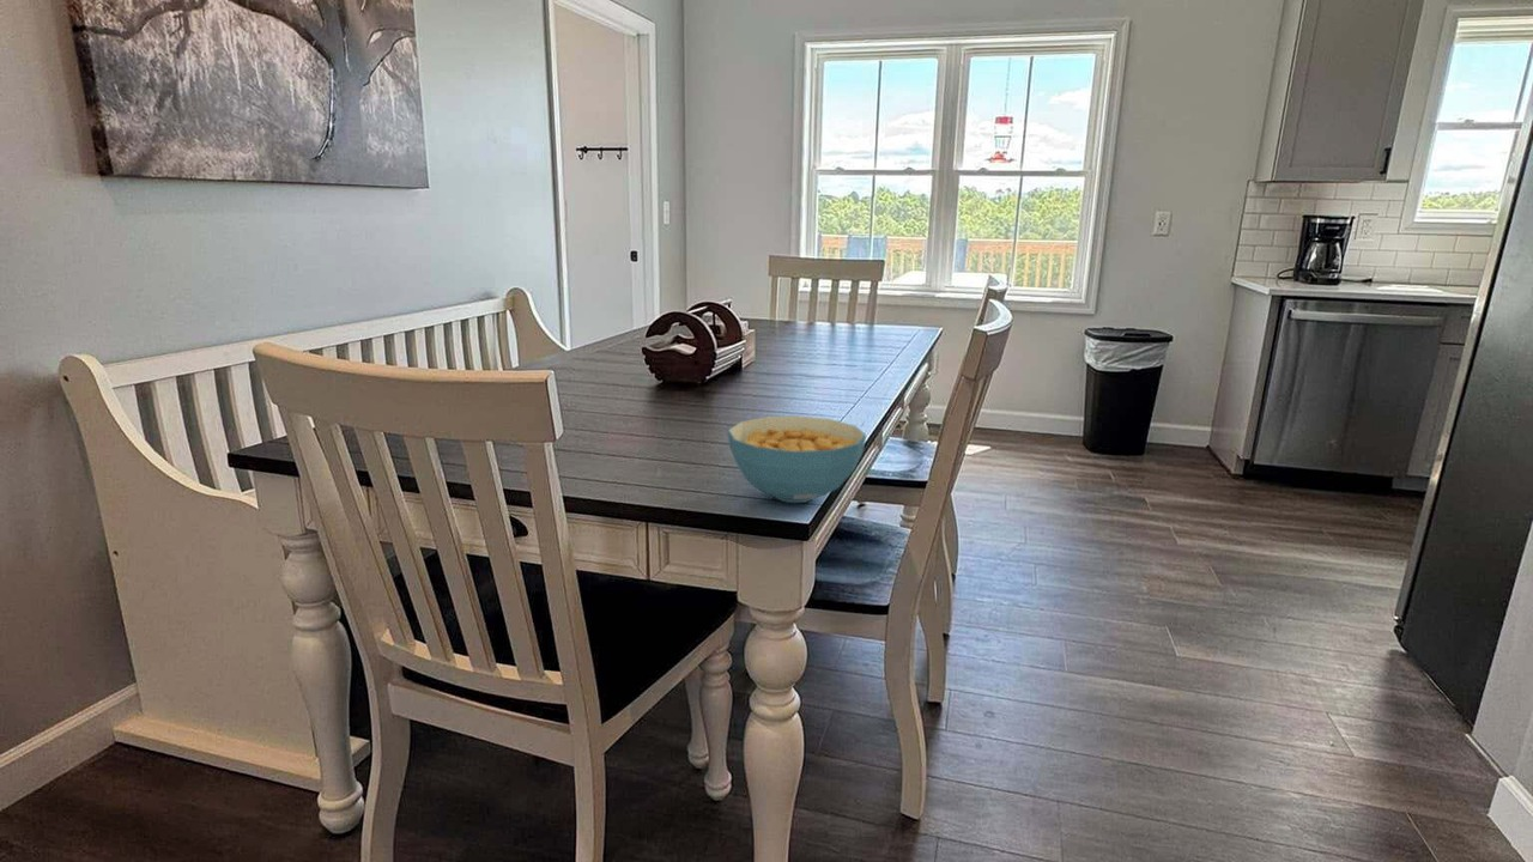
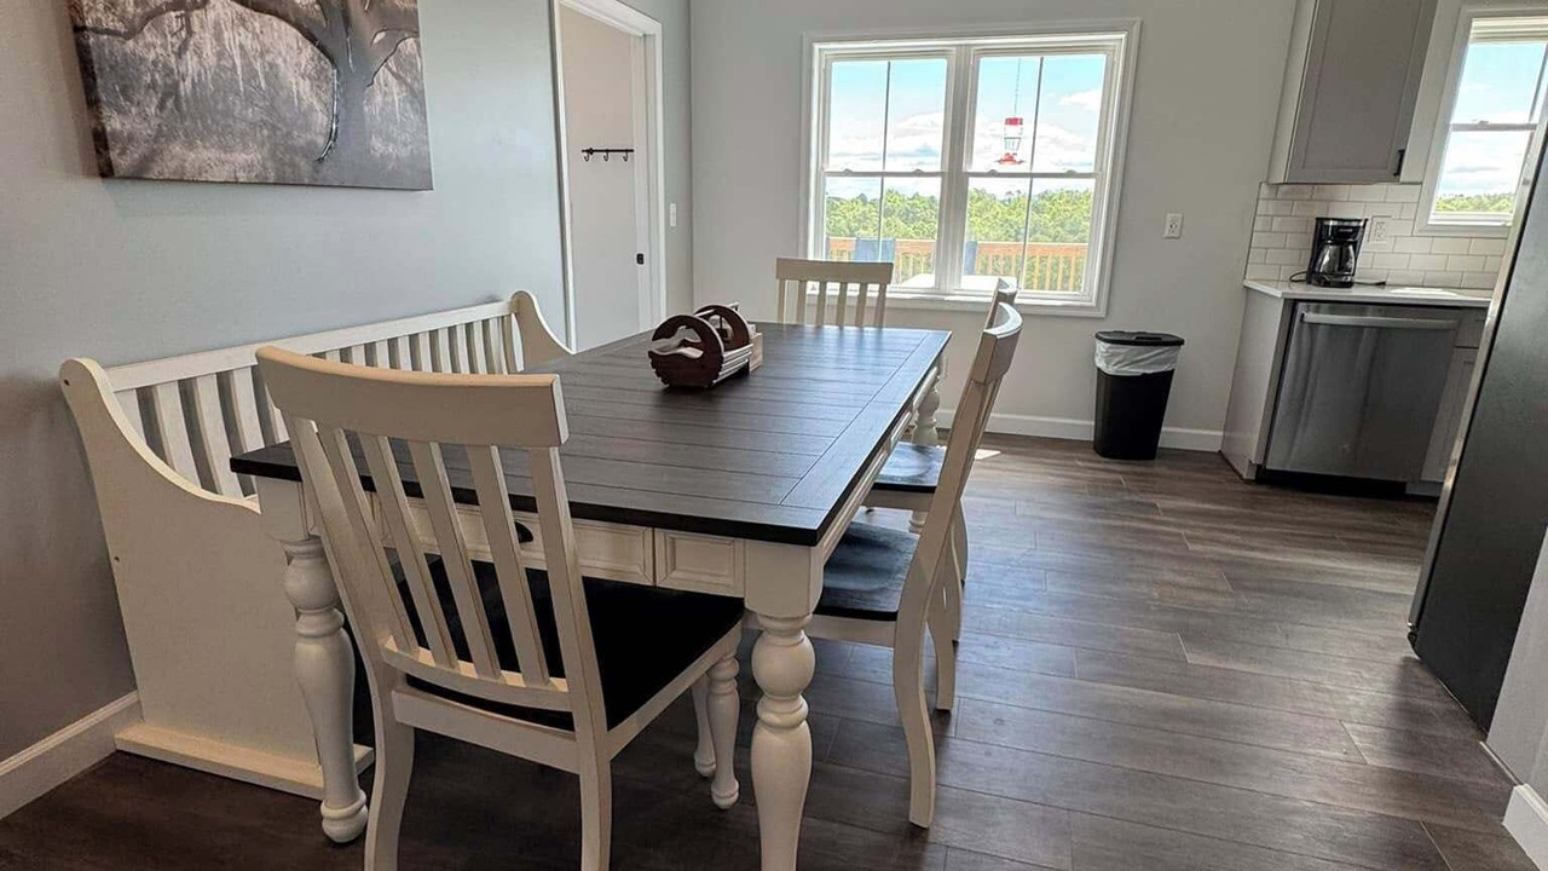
- cereal bowl [727,414,867,504]
